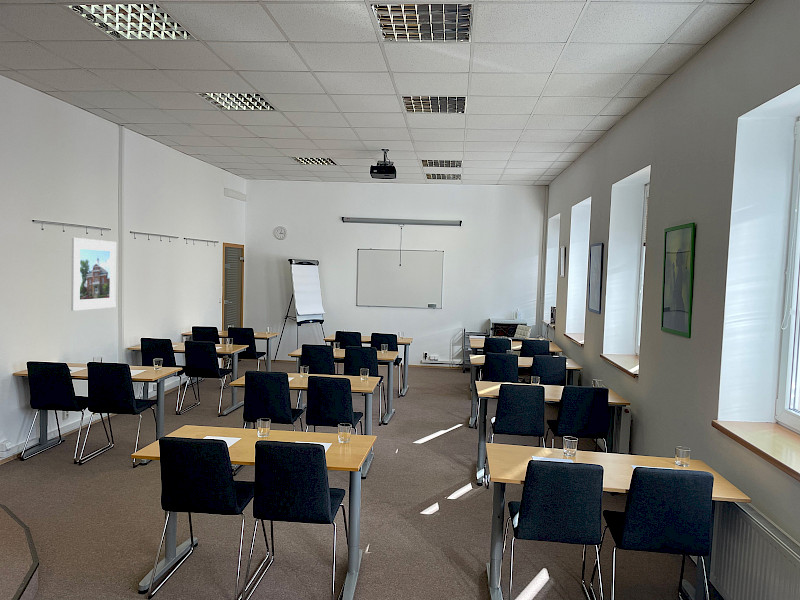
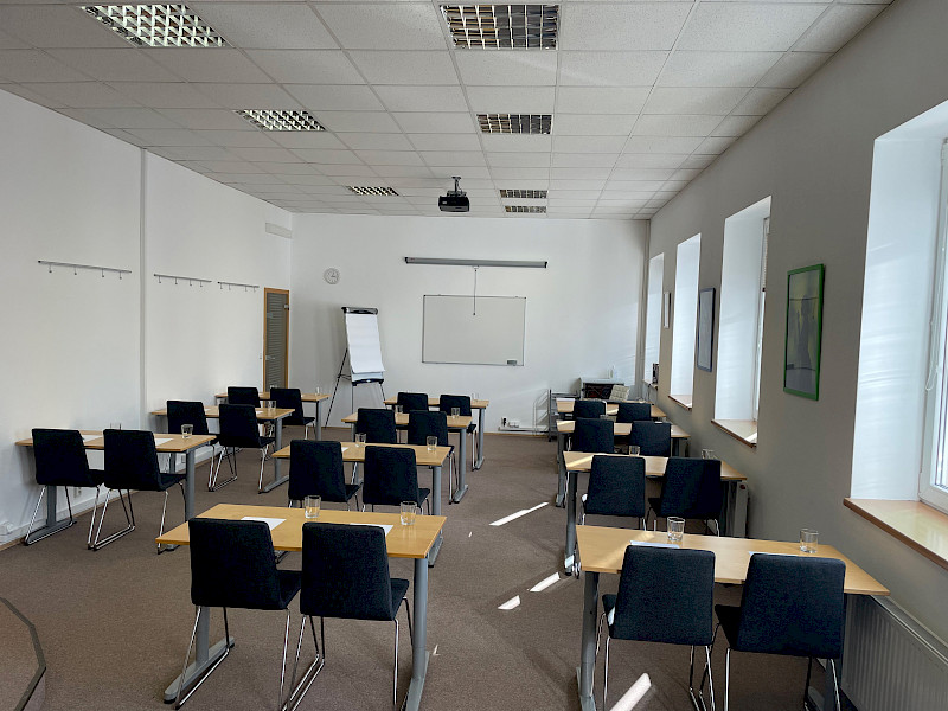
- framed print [70,237,117,312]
